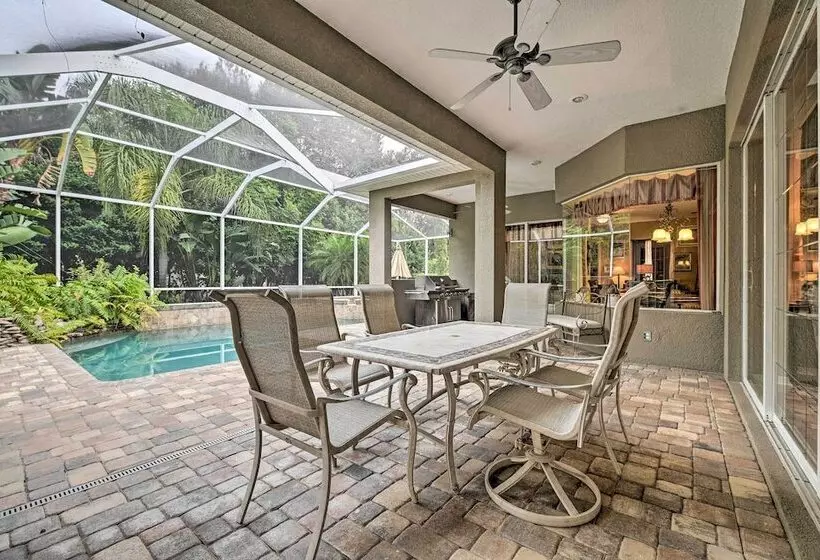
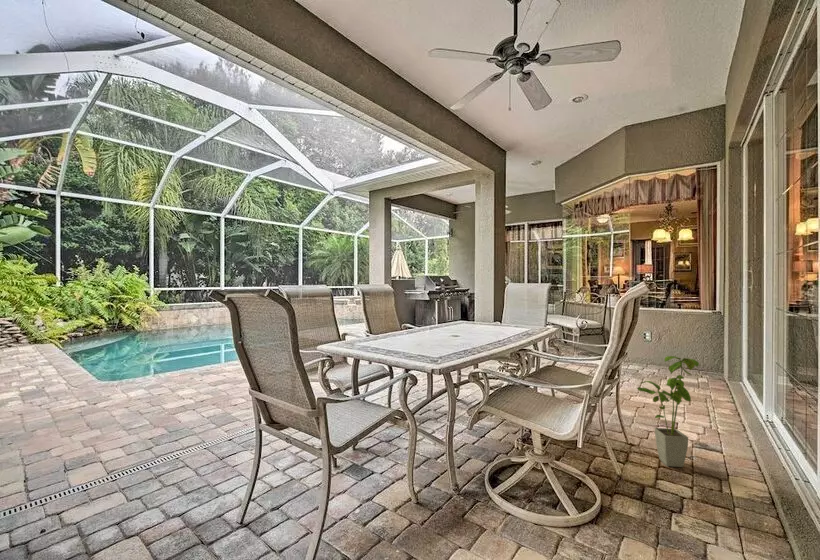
+ house plant [636,355,700,468]
